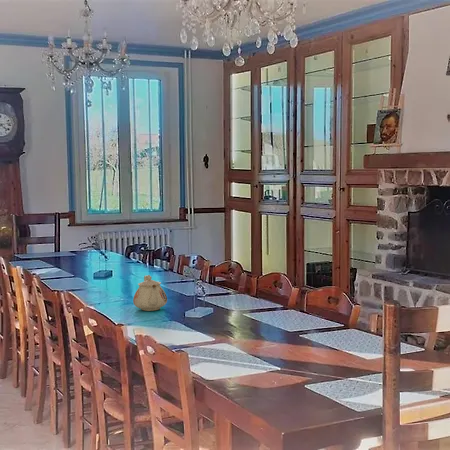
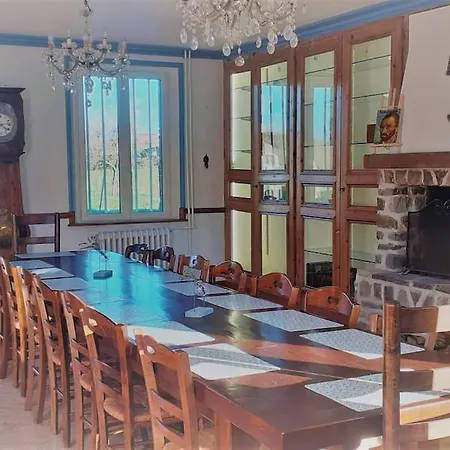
- teapot [132,274,168,312]
